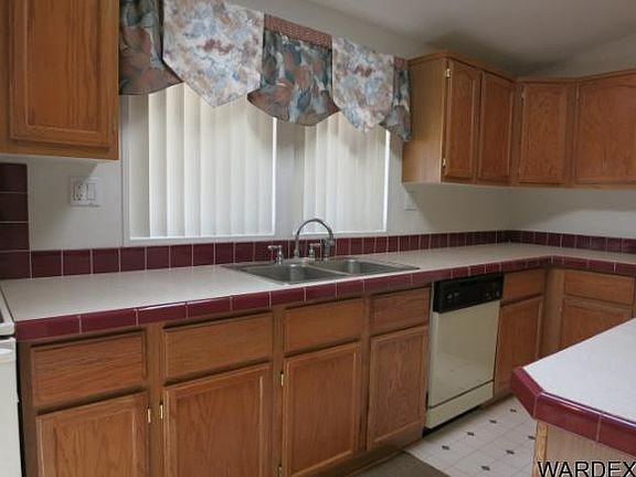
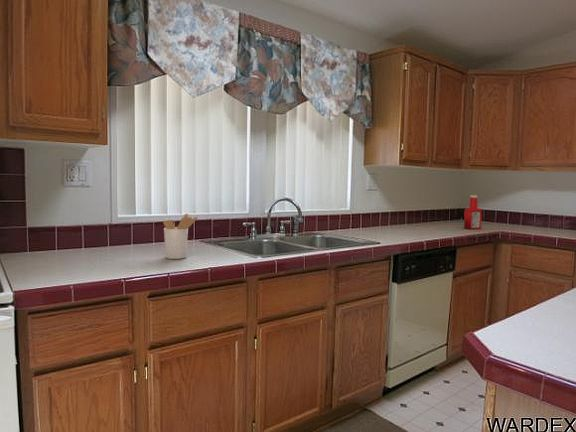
+ utensil holder [162,212,199,260]
+ soap bottle [463,194,483,230]
